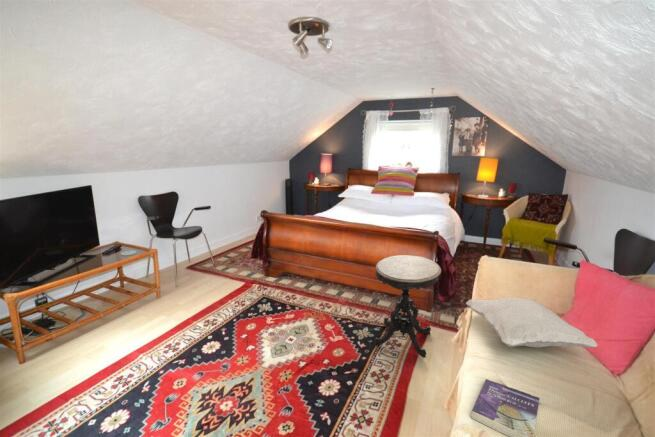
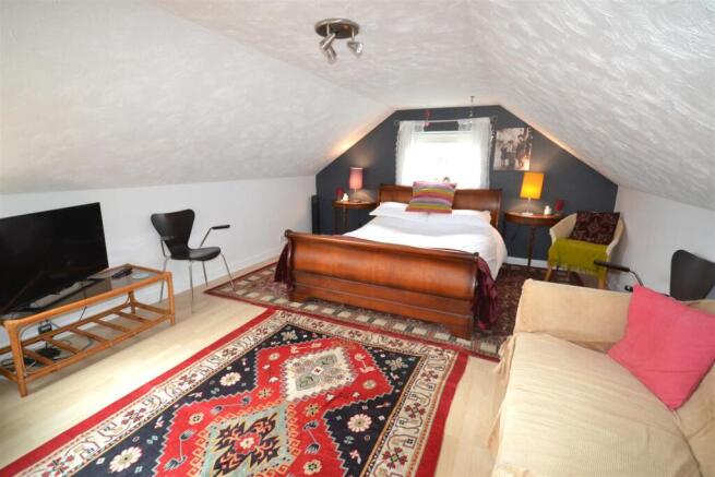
- book [469,378,541,437]
- cushion [465,296,599,349]
- side table [373,254,442,359]
